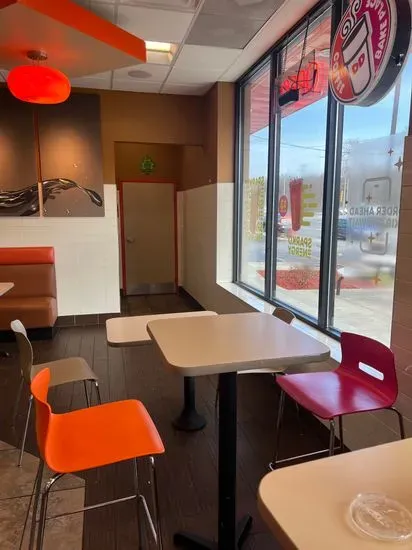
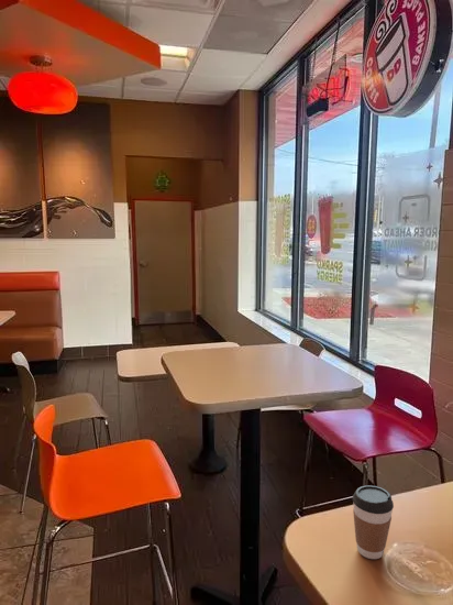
+ coffee cup [352,484,395,560]
